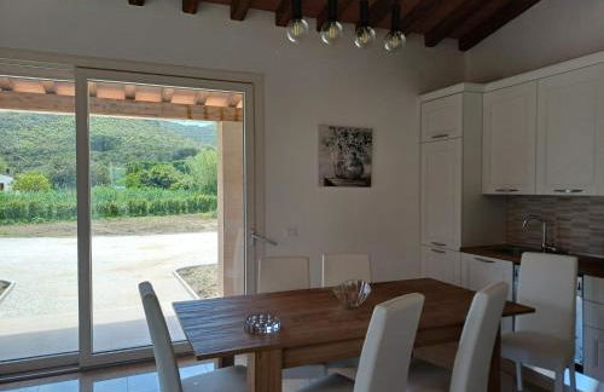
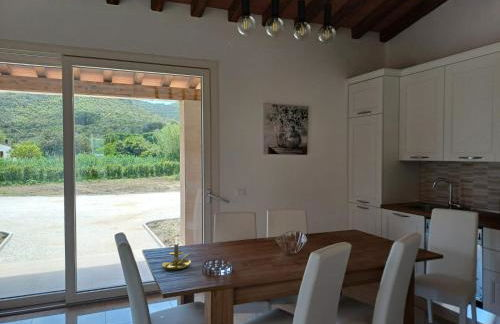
+ candle holder [161,235,194,271]
